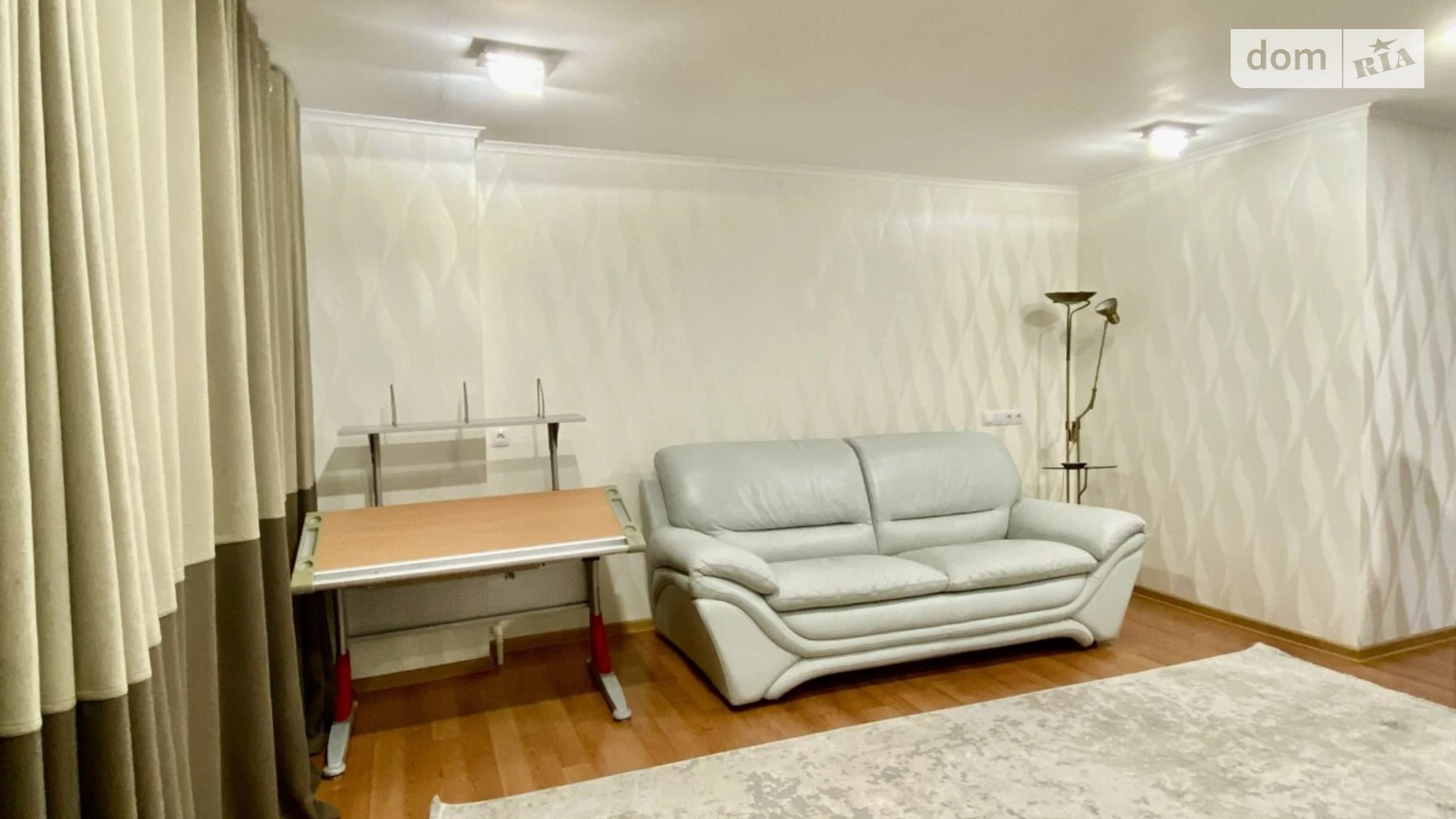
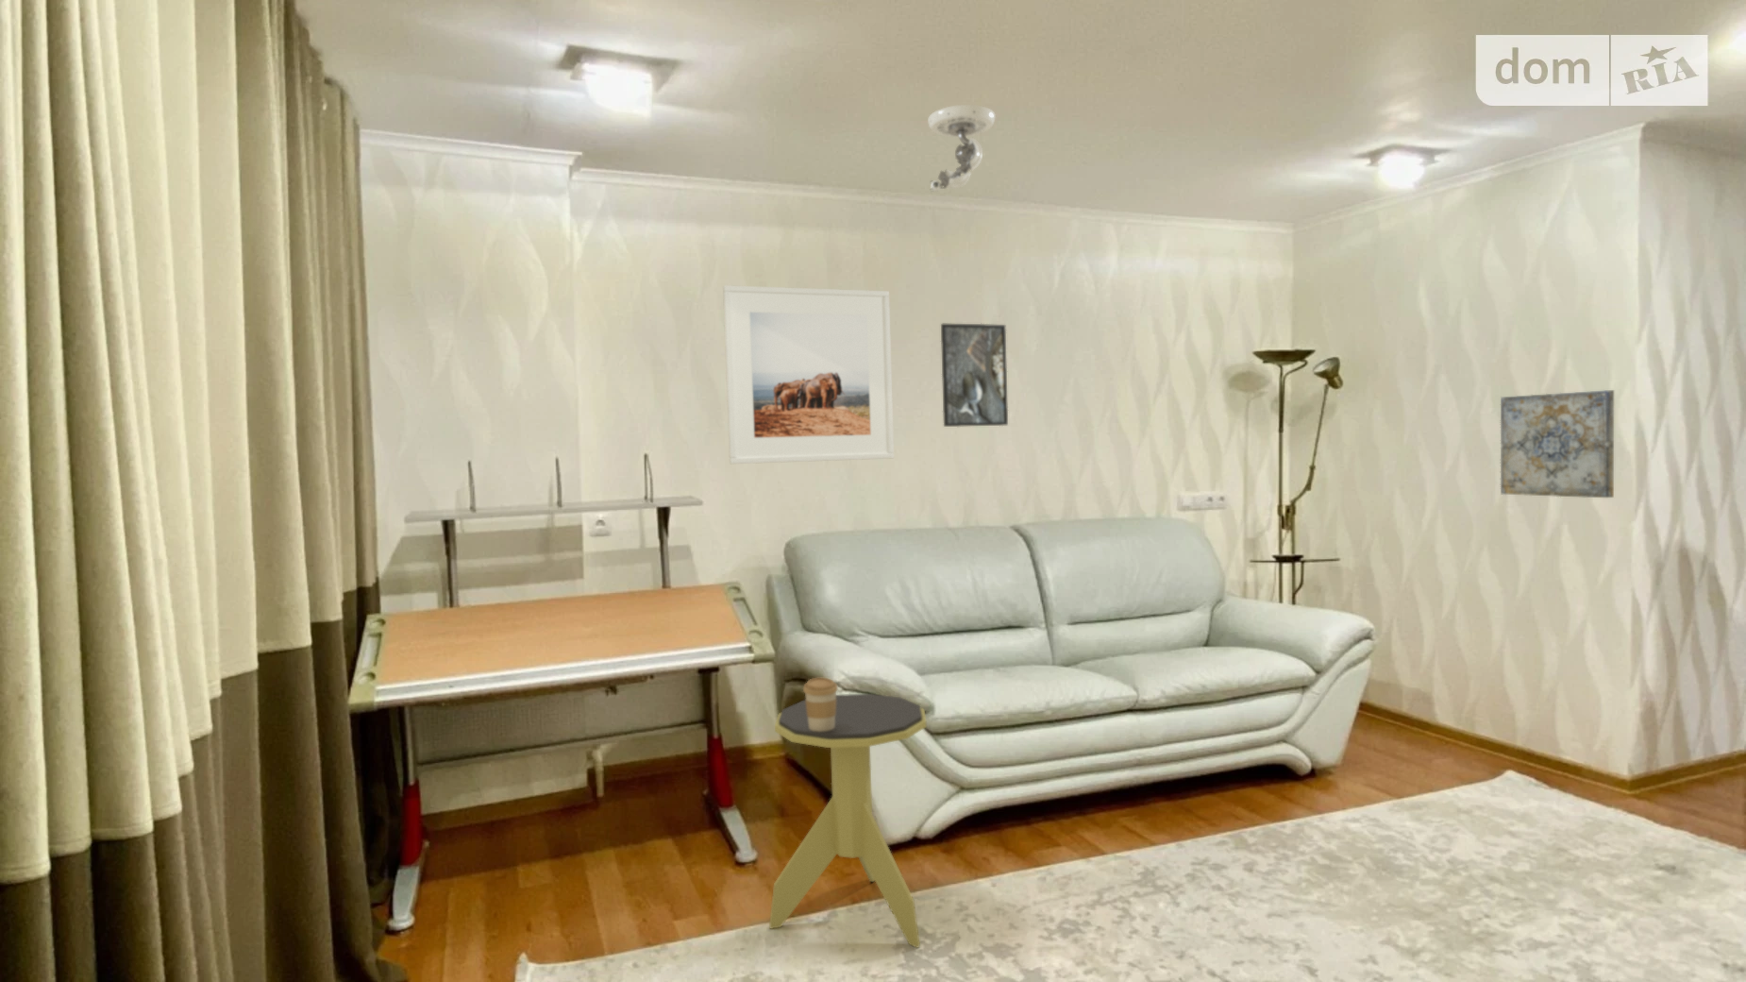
+ side table [769,693,928,948]
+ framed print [722,284,895,464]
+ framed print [940,323,1009,428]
+ coffee cup [802,677,839,731]
+ wall art [1500,388,1615,499]
+ security camera [927,104,997,193]
